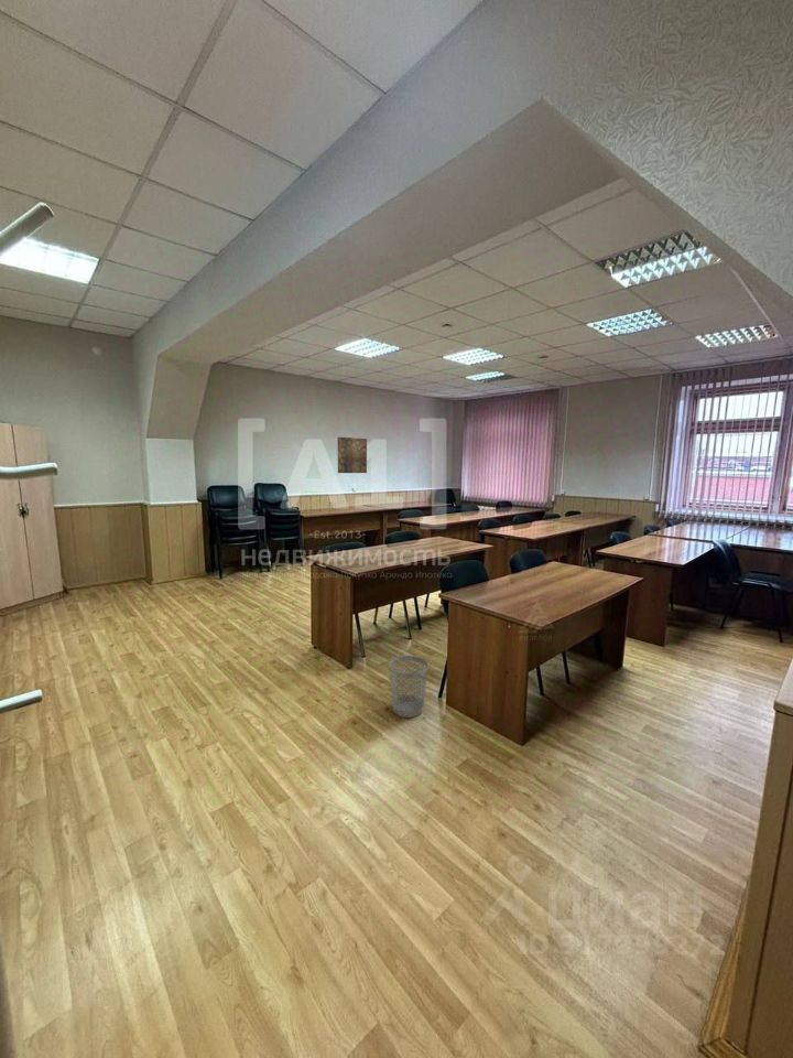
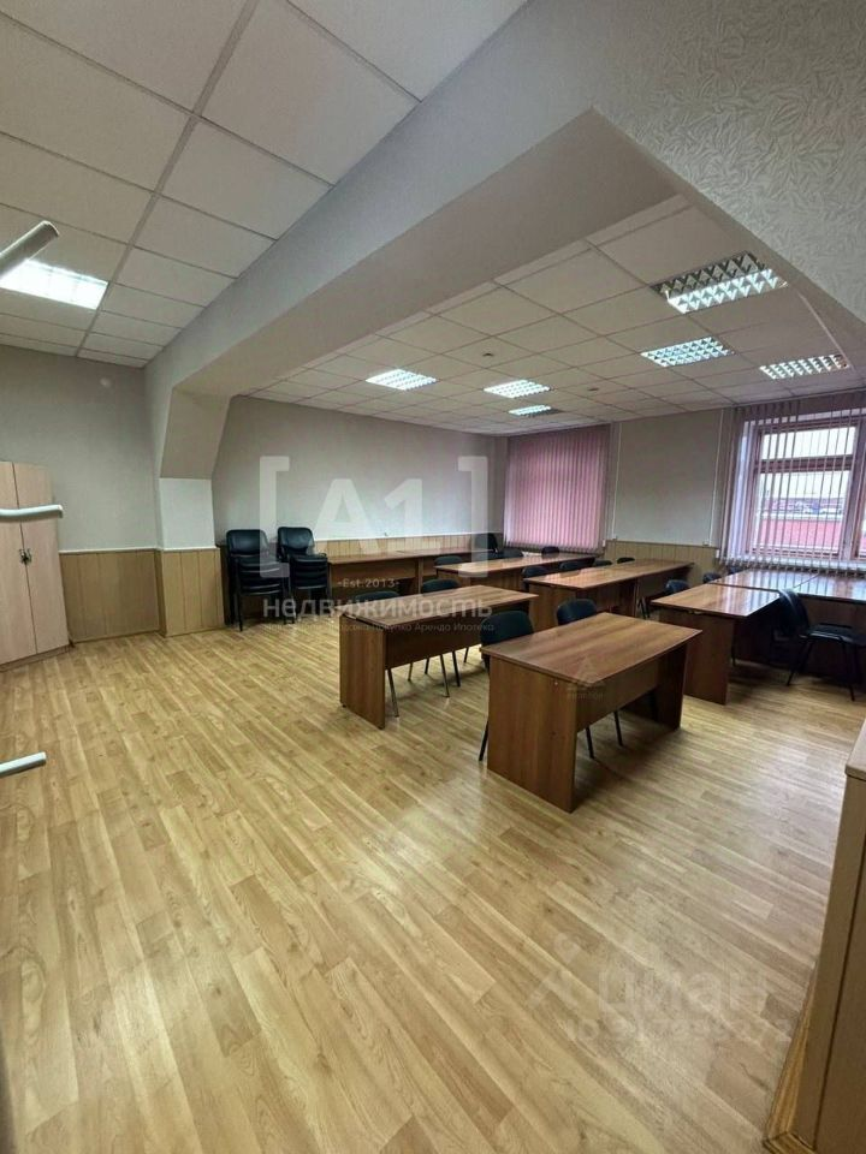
- wall art [337,436,368,474]
- wastebasket [389,655,430,719]
